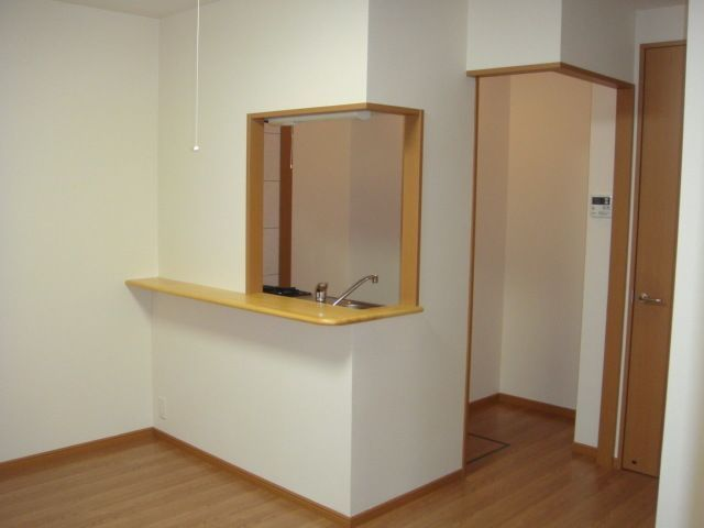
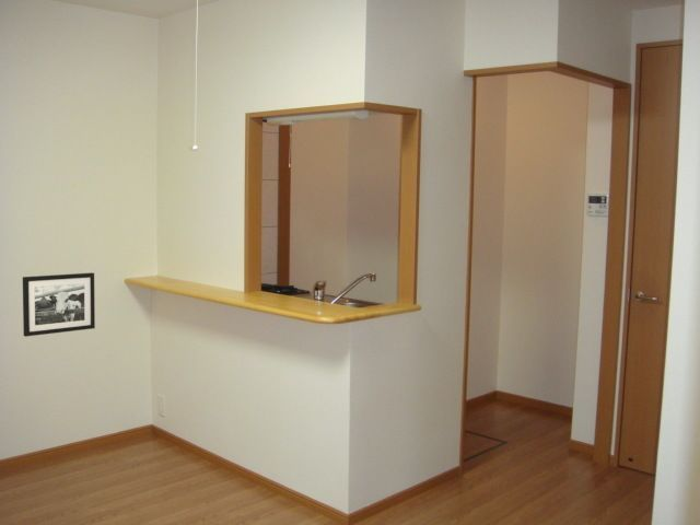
+ picture frame [22,271,96,338]
